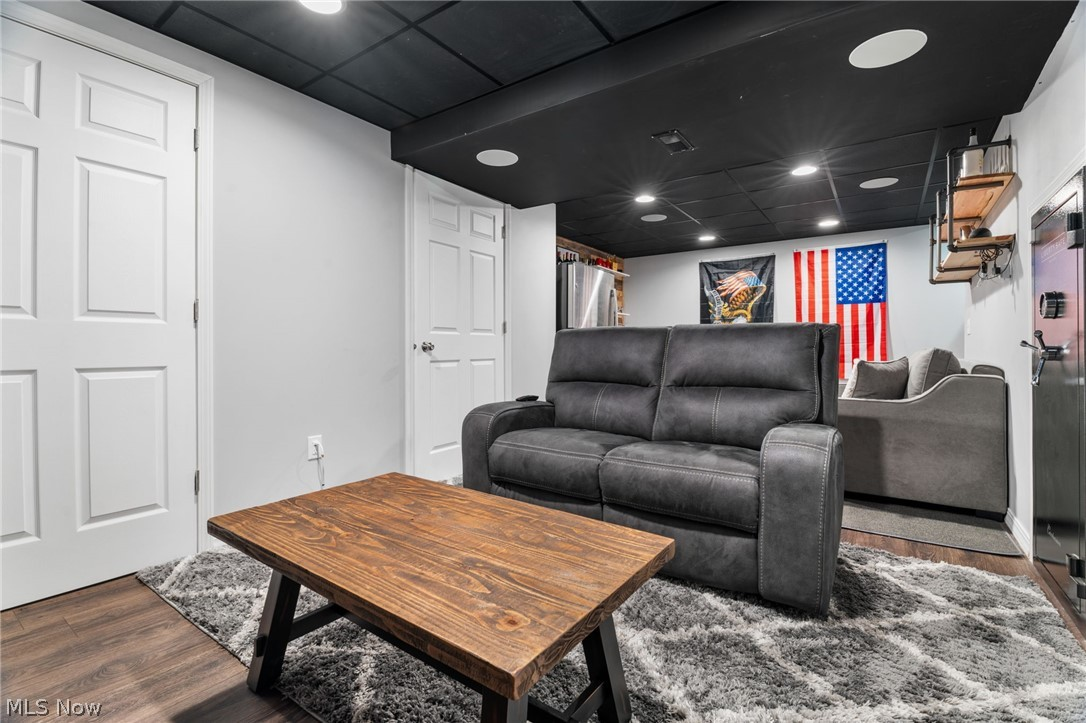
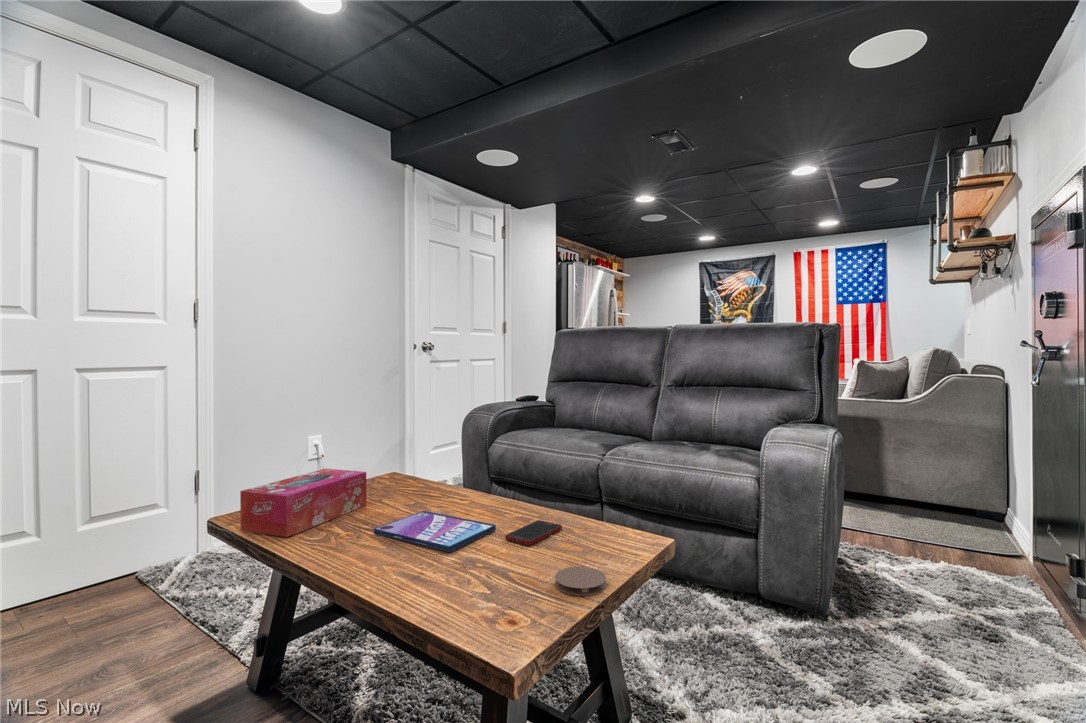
+ coaster [554,566,607,597]
+ tissue box [239,468,367,538]
+ cell phone [504,520,563,546]
+ video game case [373,510,497,553]
